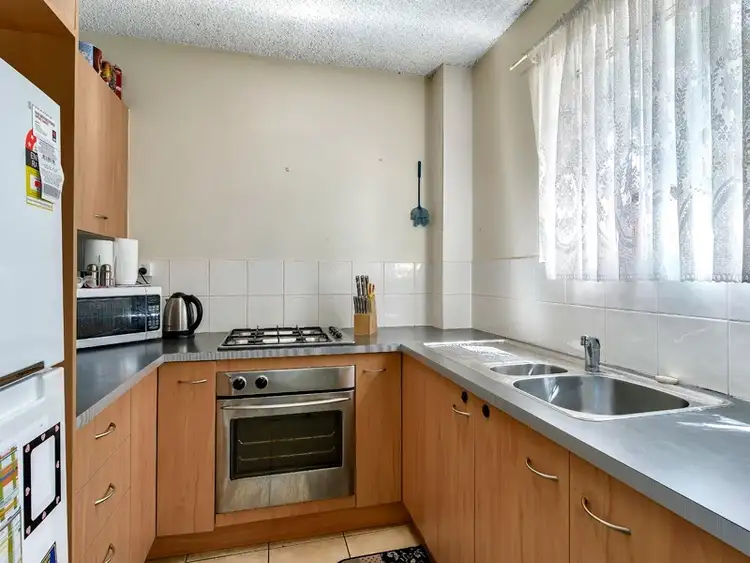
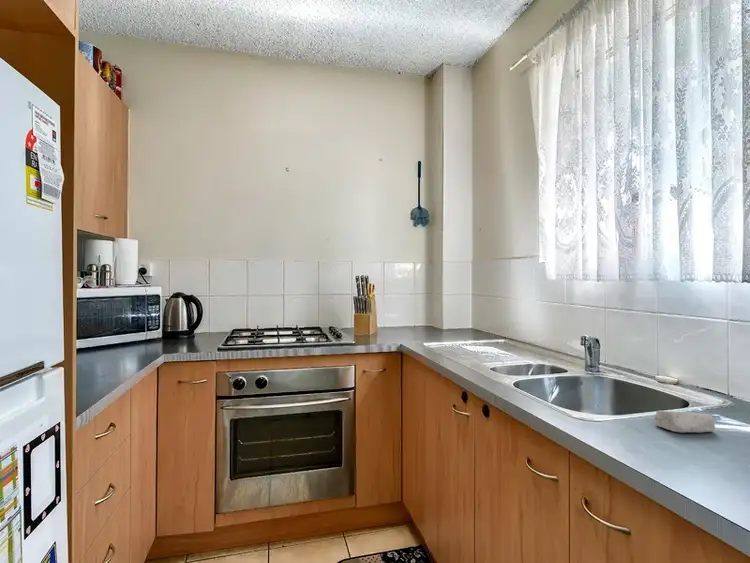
+ soap bar [654,410,716,434]
